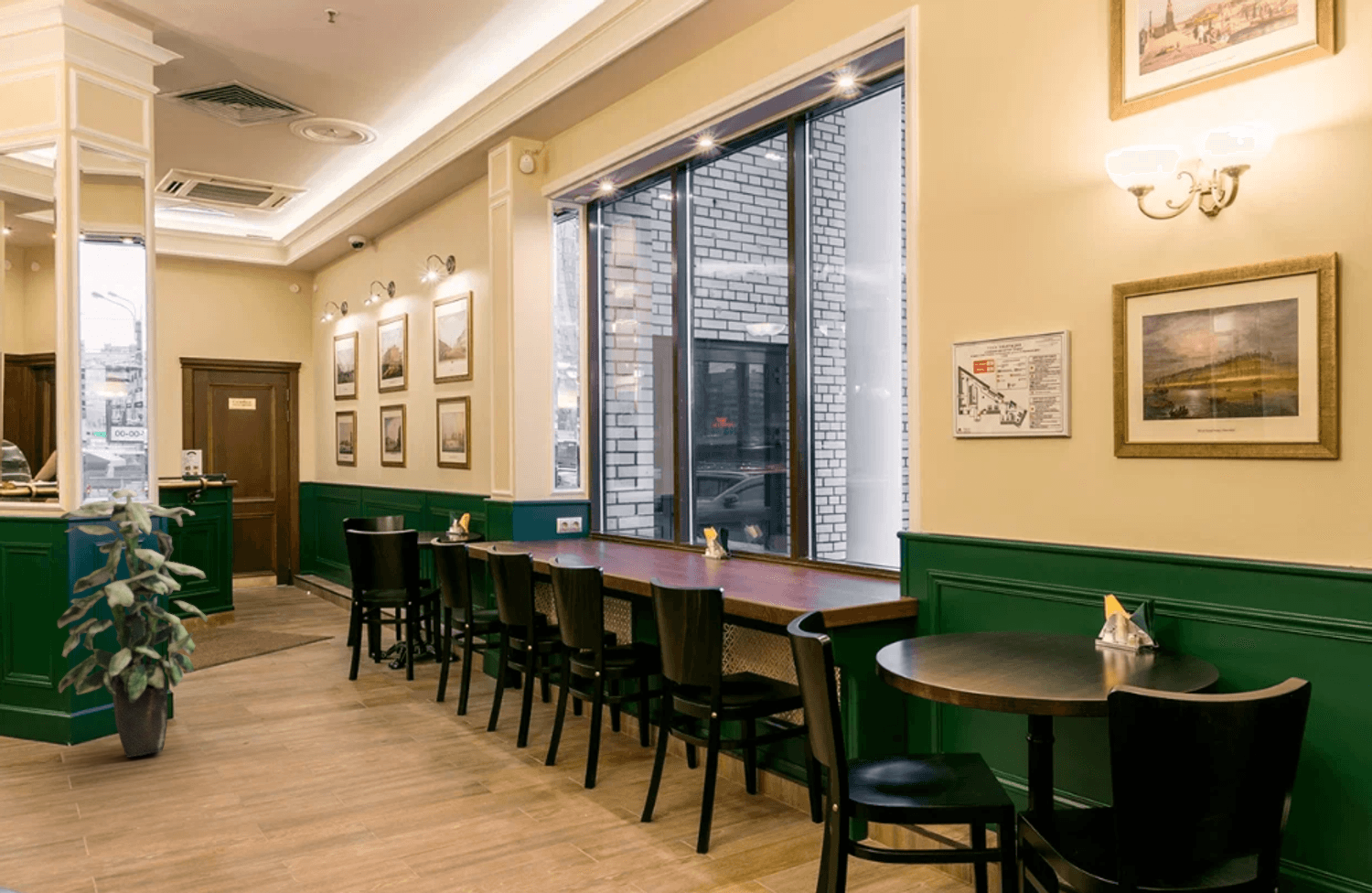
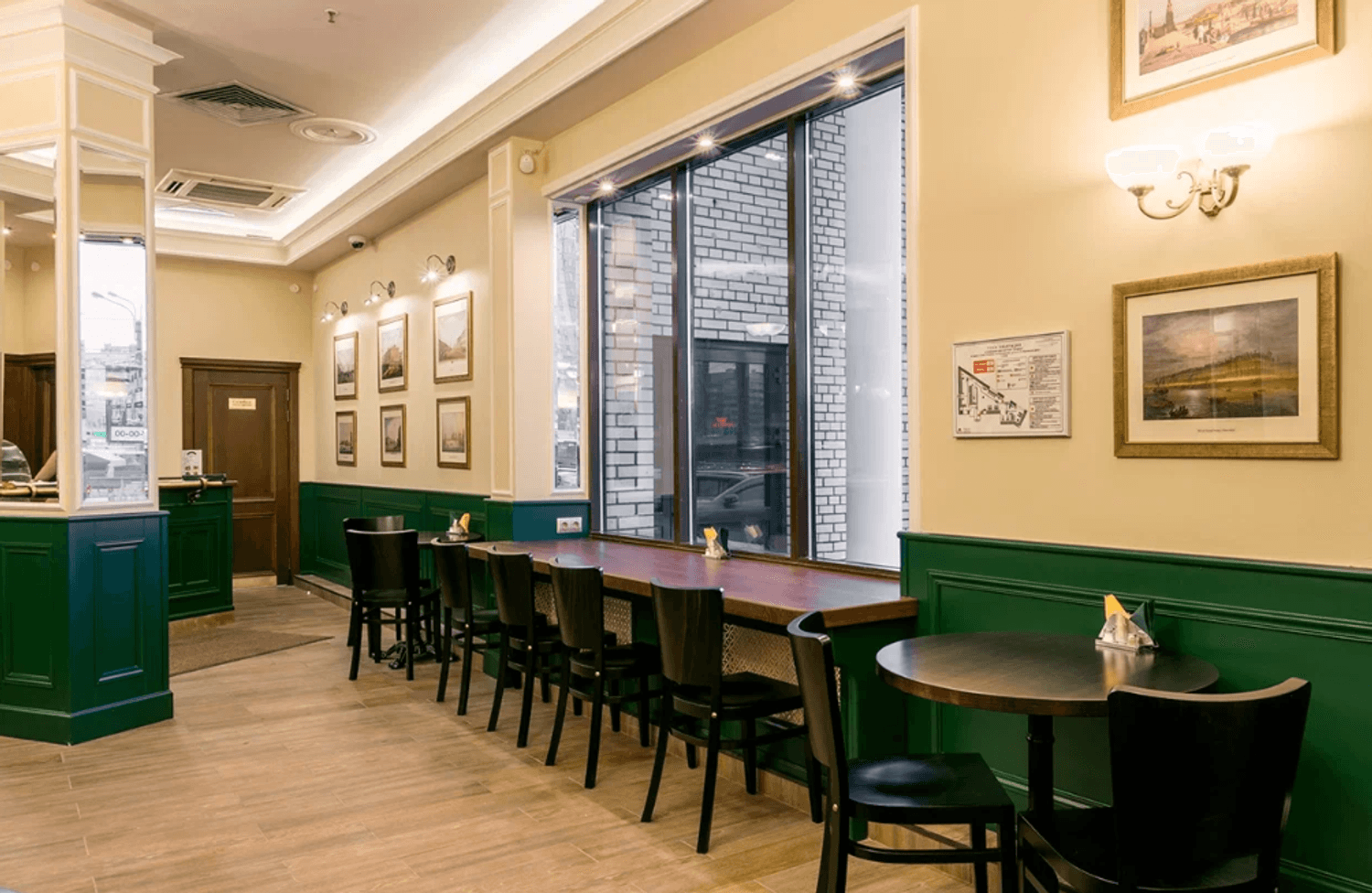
- indoor plant [57,489,209,759]
